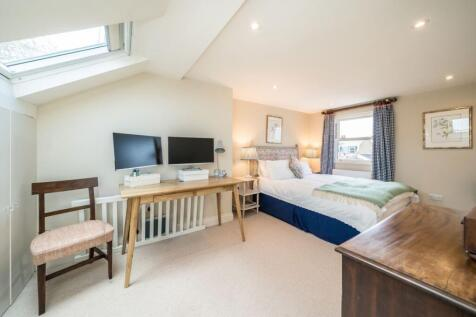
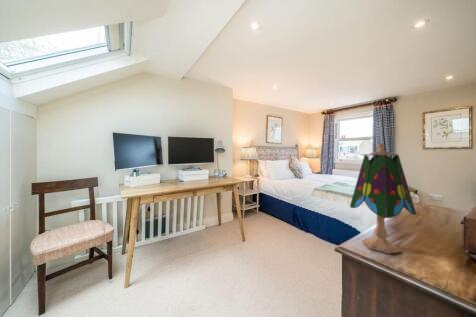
+ table lamp [349,143,417,255]
